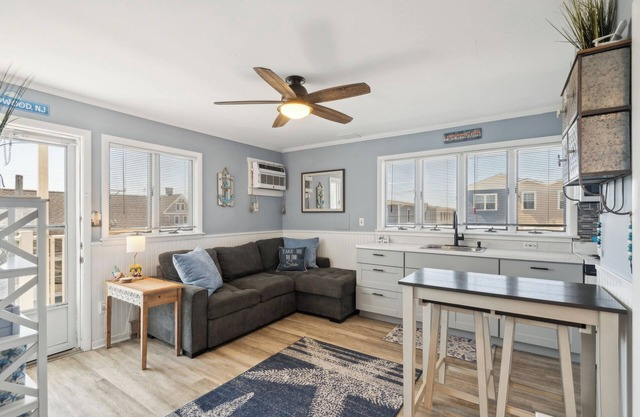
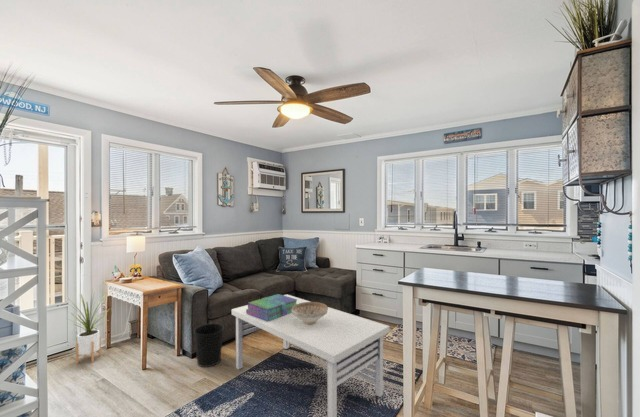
+ wastebasket [193,322,225,368]
+ house plant [67,288,110,365]
+ stack of books [246,293,297,322]
+ coffee table [231,293,390,417]
+ decorative bowl [292,301,328,324]
